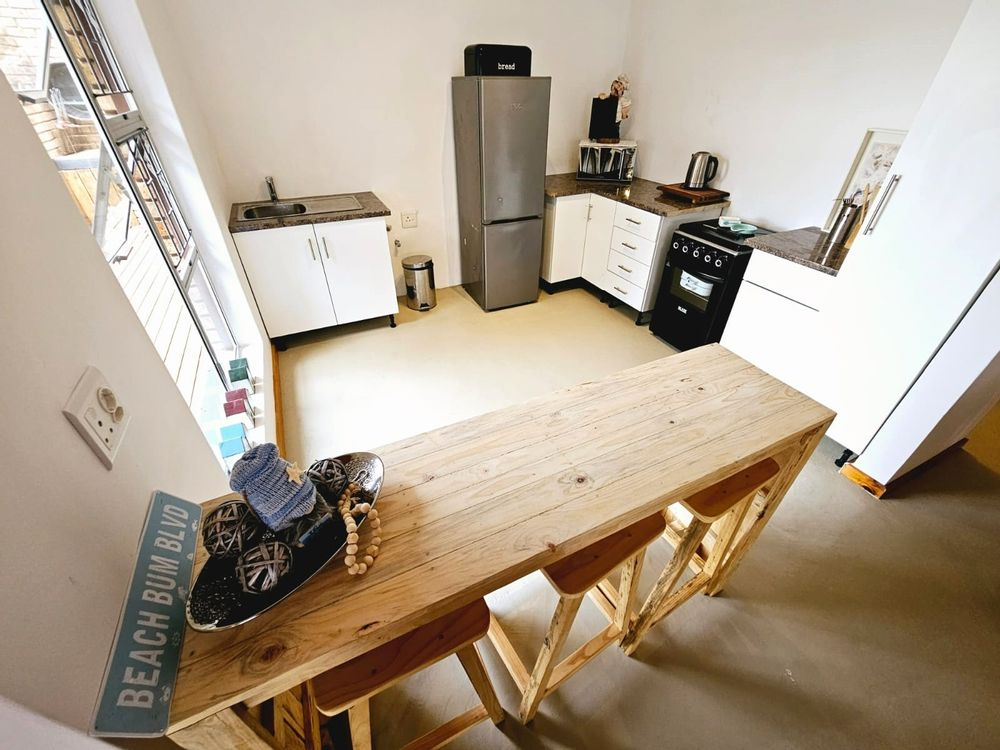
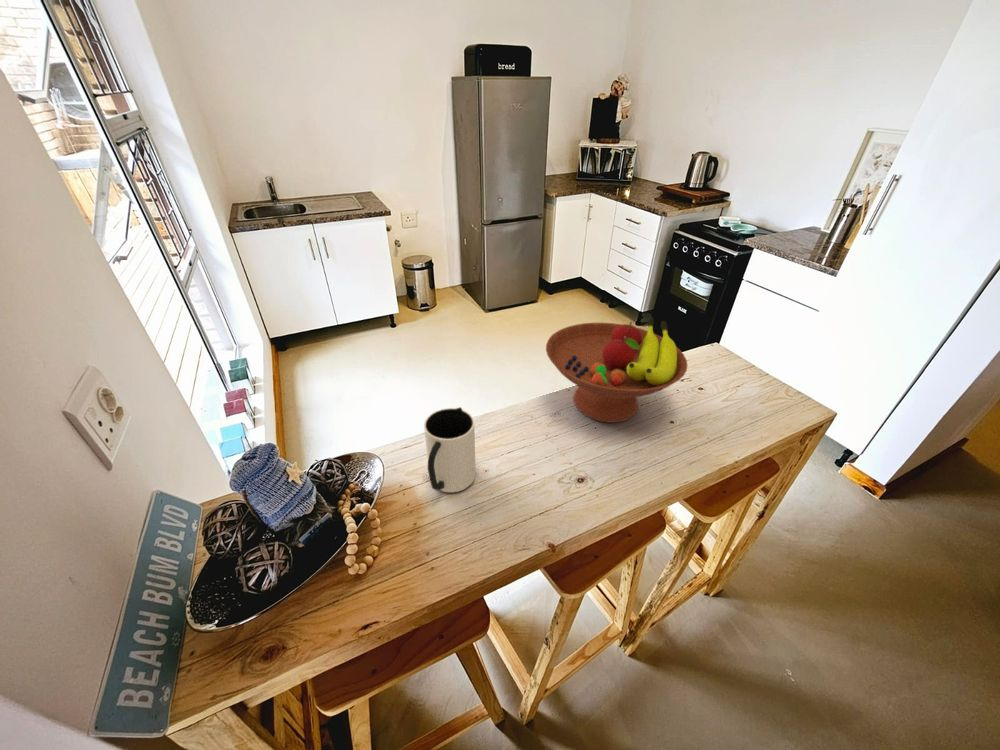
+ pitcher [423,406,477,493]
+ fruit bowl [545,316,688,424]
